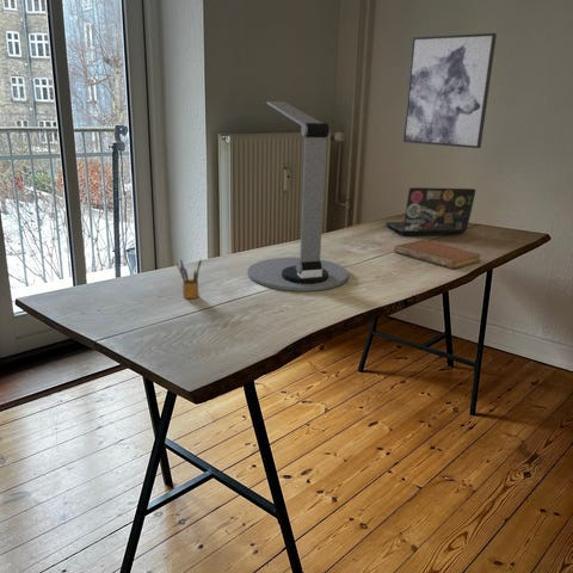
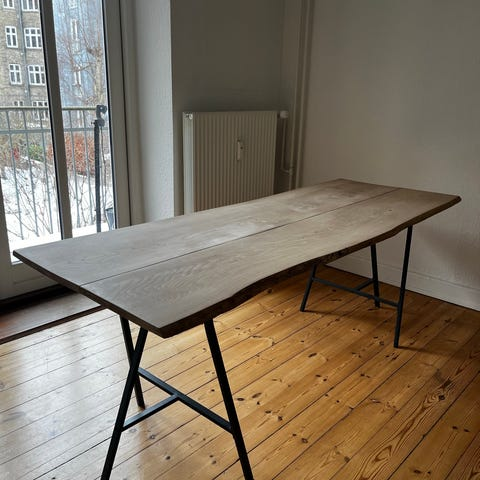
- notebook [393,239,482,270]
- laptop [384,186,476,236]
- wall art [402,32,498,149]
- pencil box [175,258,203,300]
- desk lamp [247,100,350,292]
